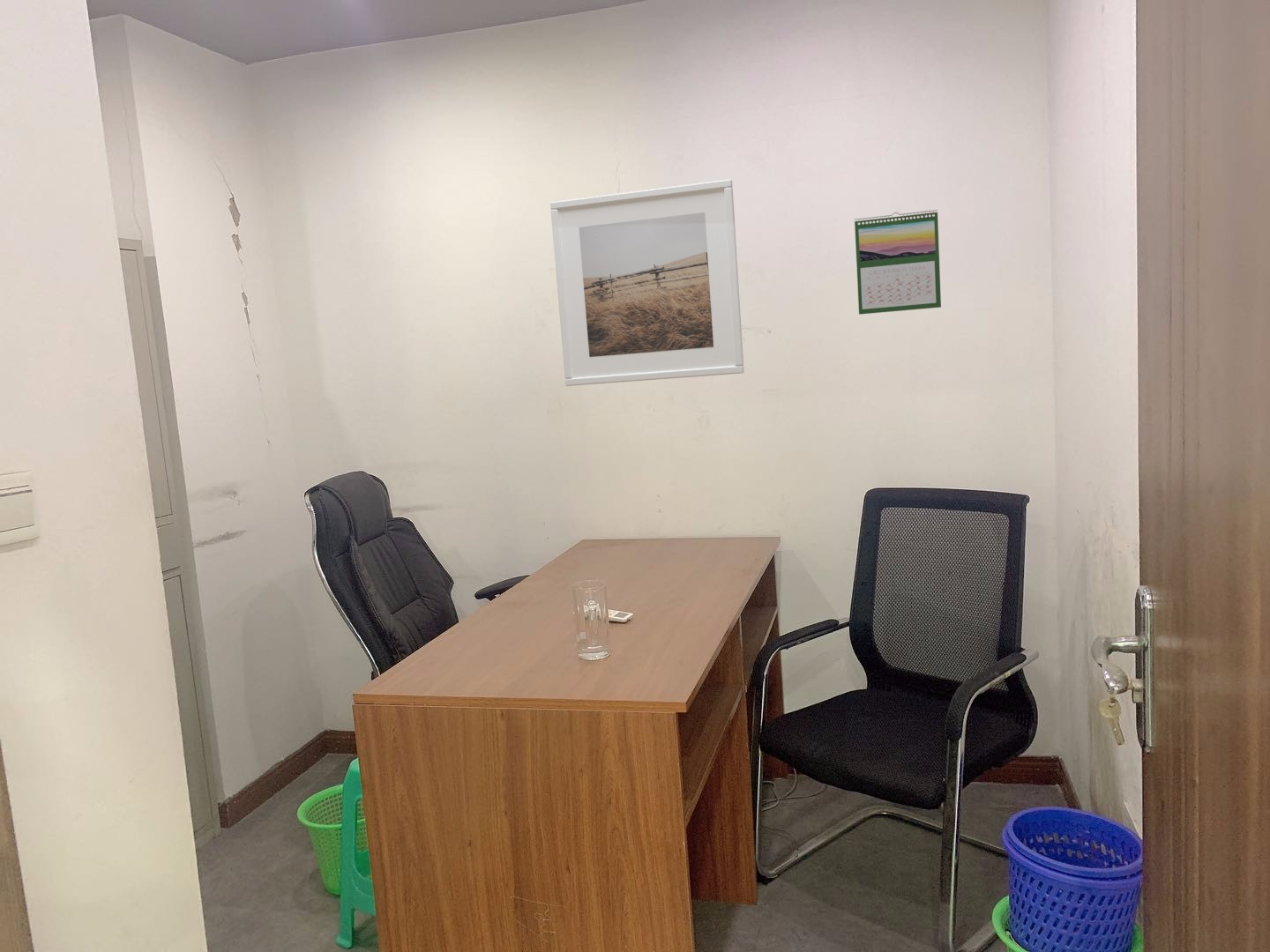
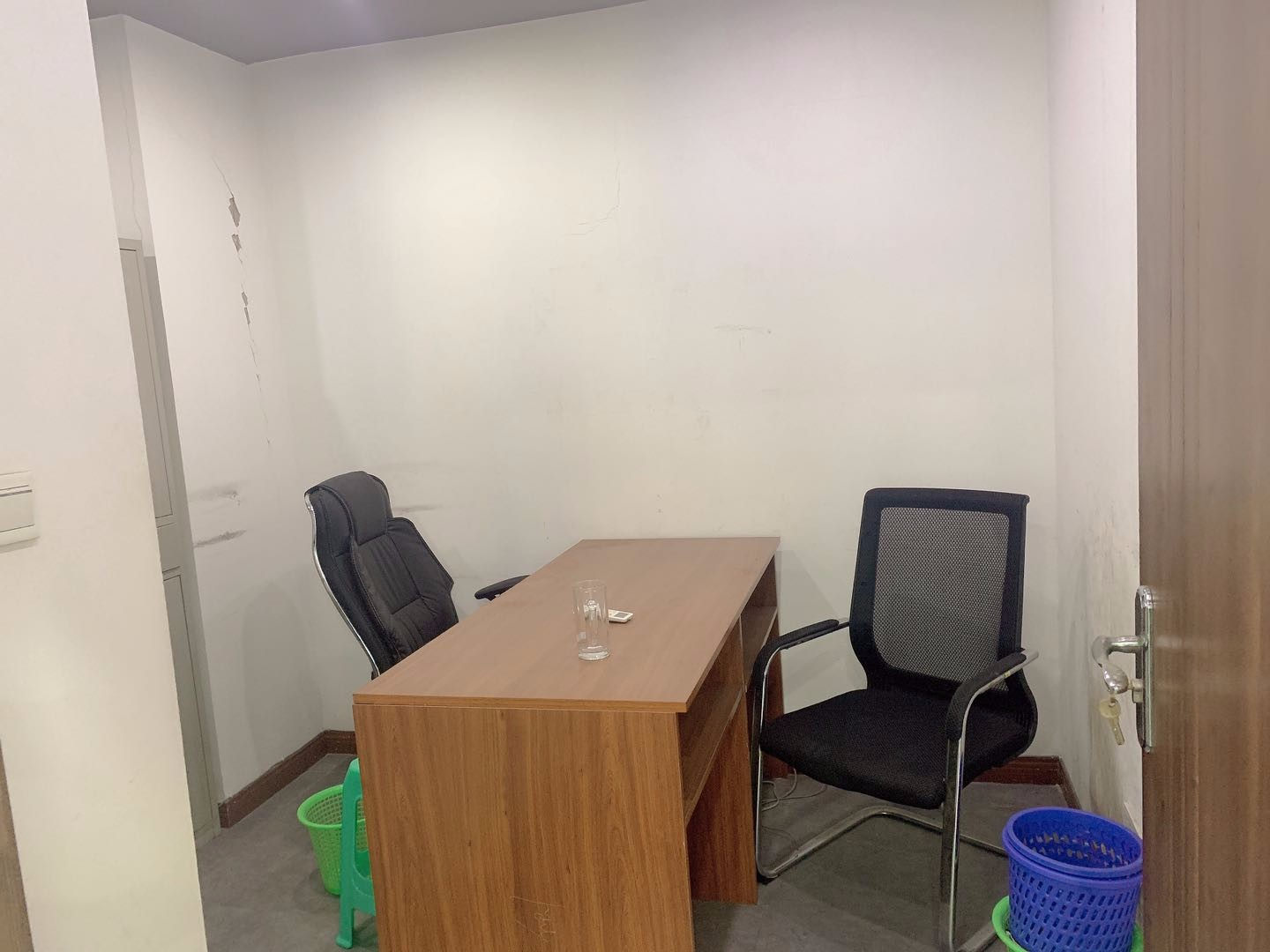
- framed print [549,178,745,387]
- calendar [854,209,942,316]
